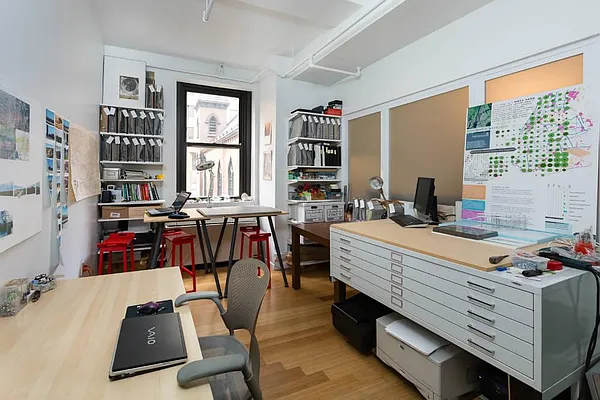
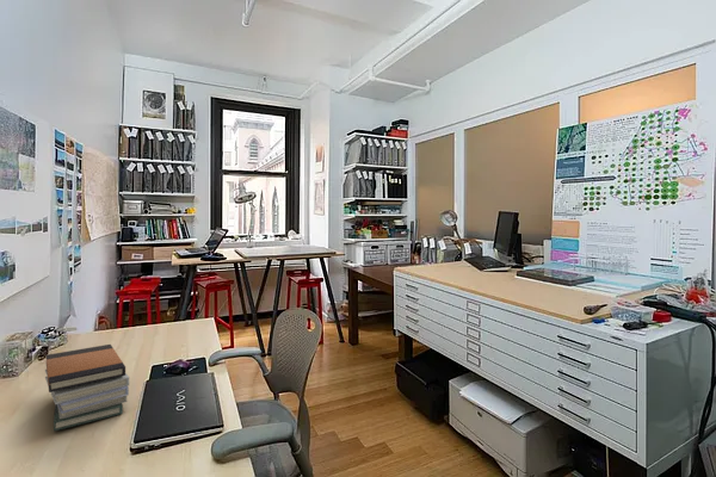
+ book stack [44,343,130,432]
